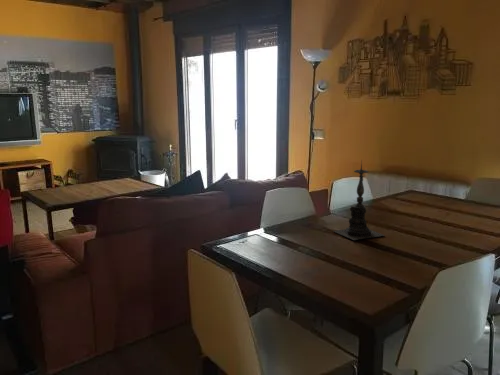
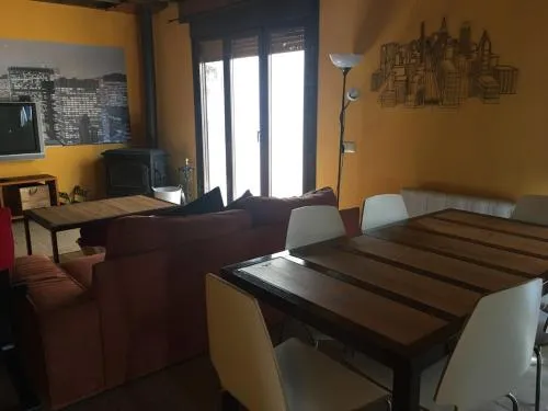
- candle holder [333,160,386,241]
